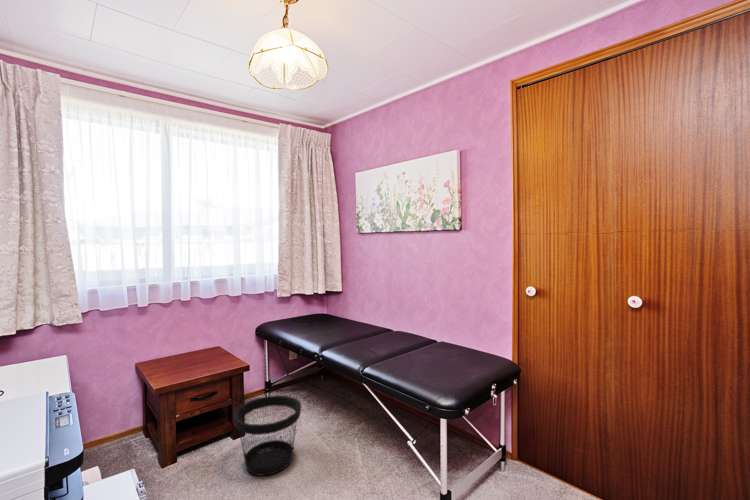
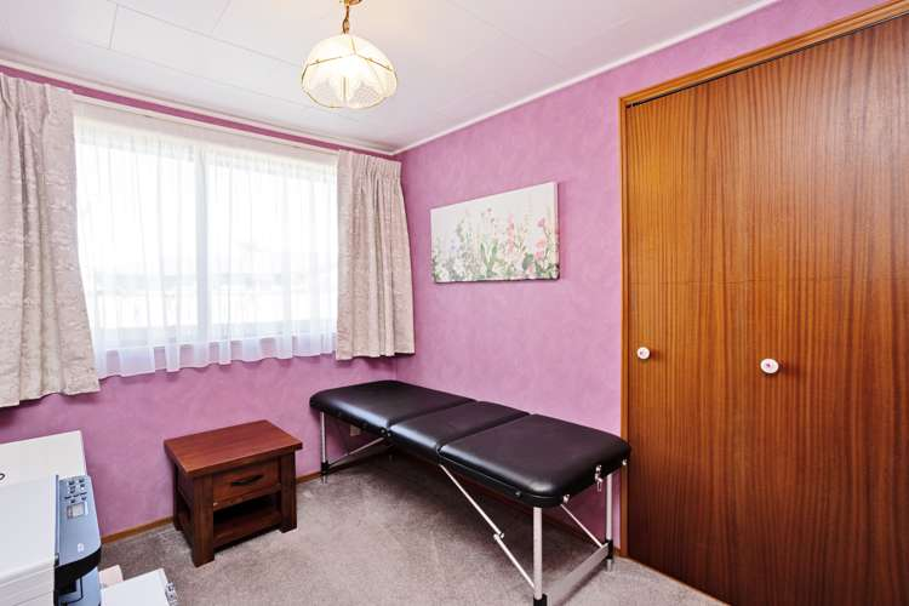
- wastebasket [232,394,302,477]
